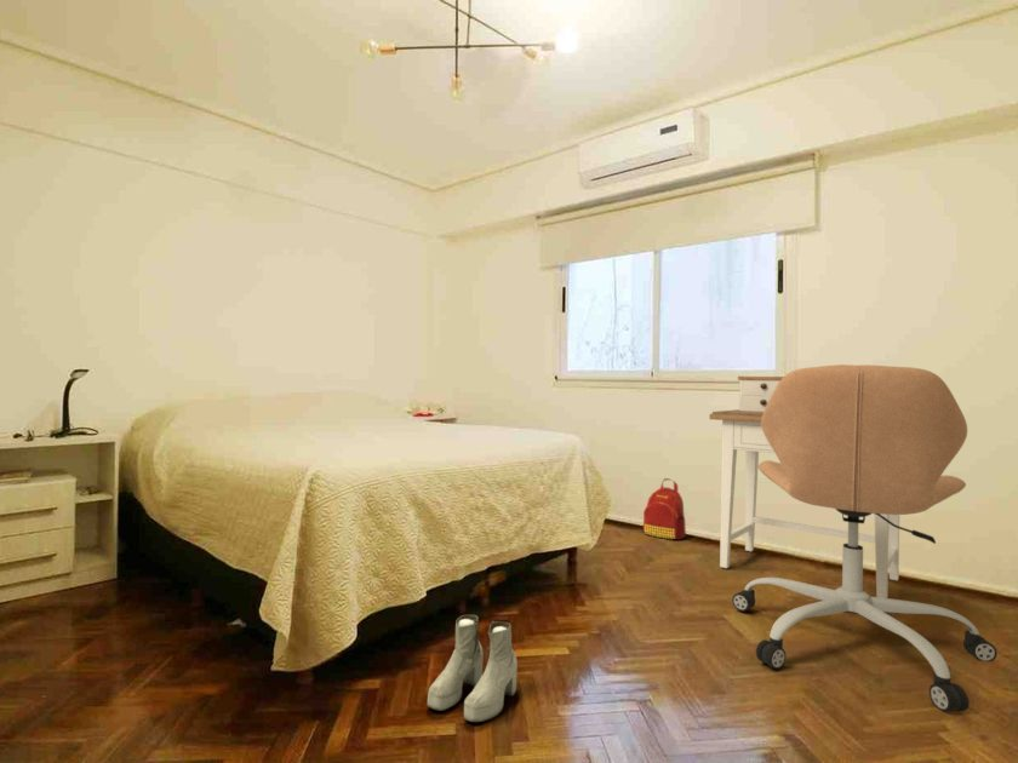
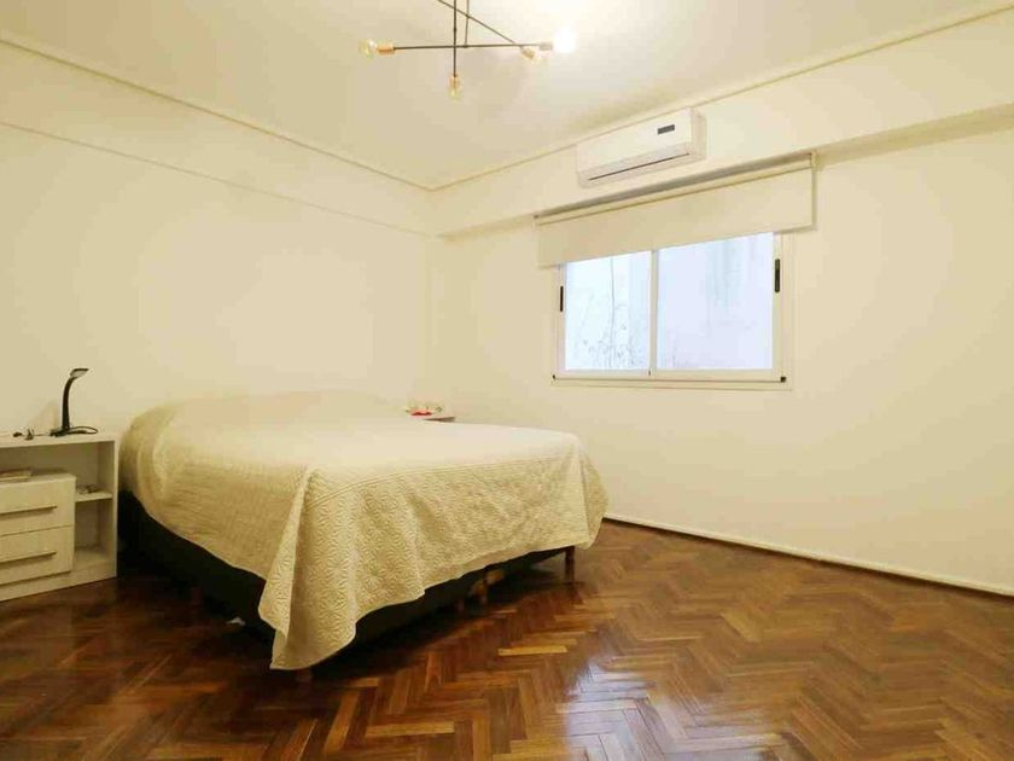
- office chair [731,363,999,713]
- boots [427,614,519,723]
- desk [708,375,900,598]
- backpack [642,477,687,541]
